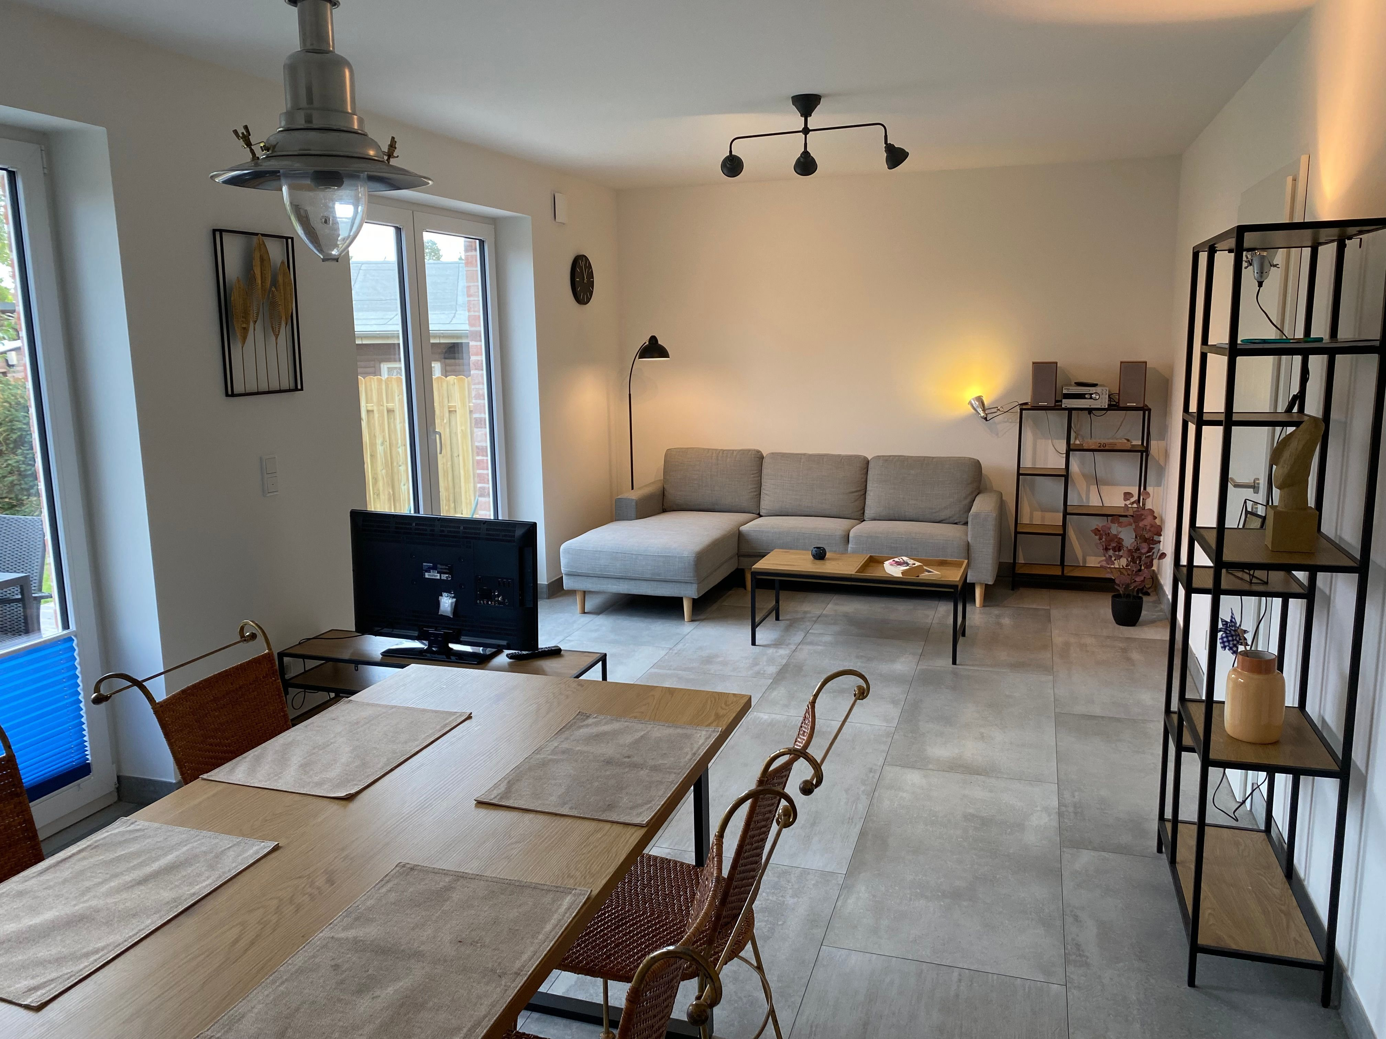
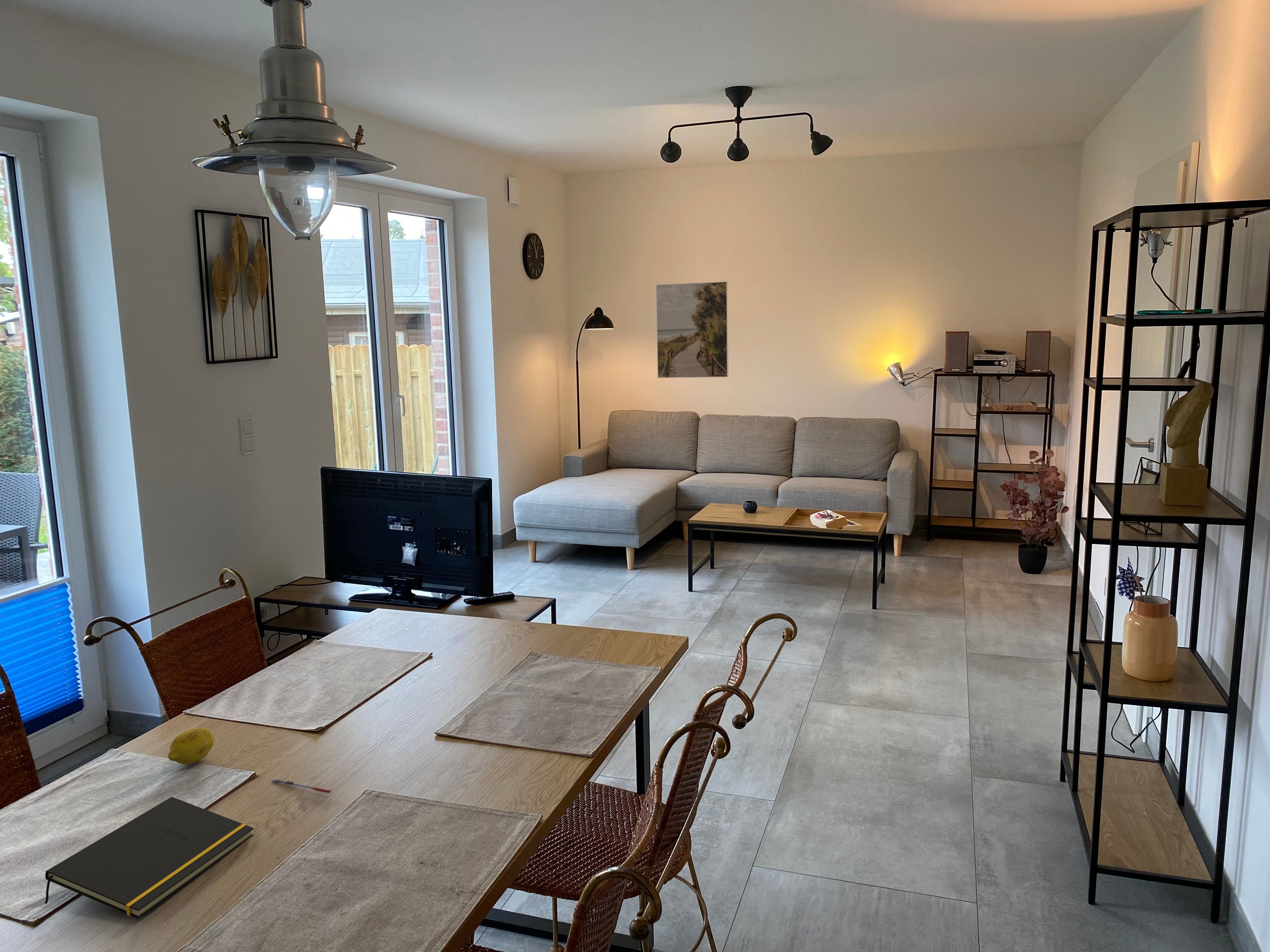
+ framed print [656,281,729,378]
+ notepad [44,796,254,919]
+ fruit [168,727,215,765]
+ pen [271,779,332,794]
